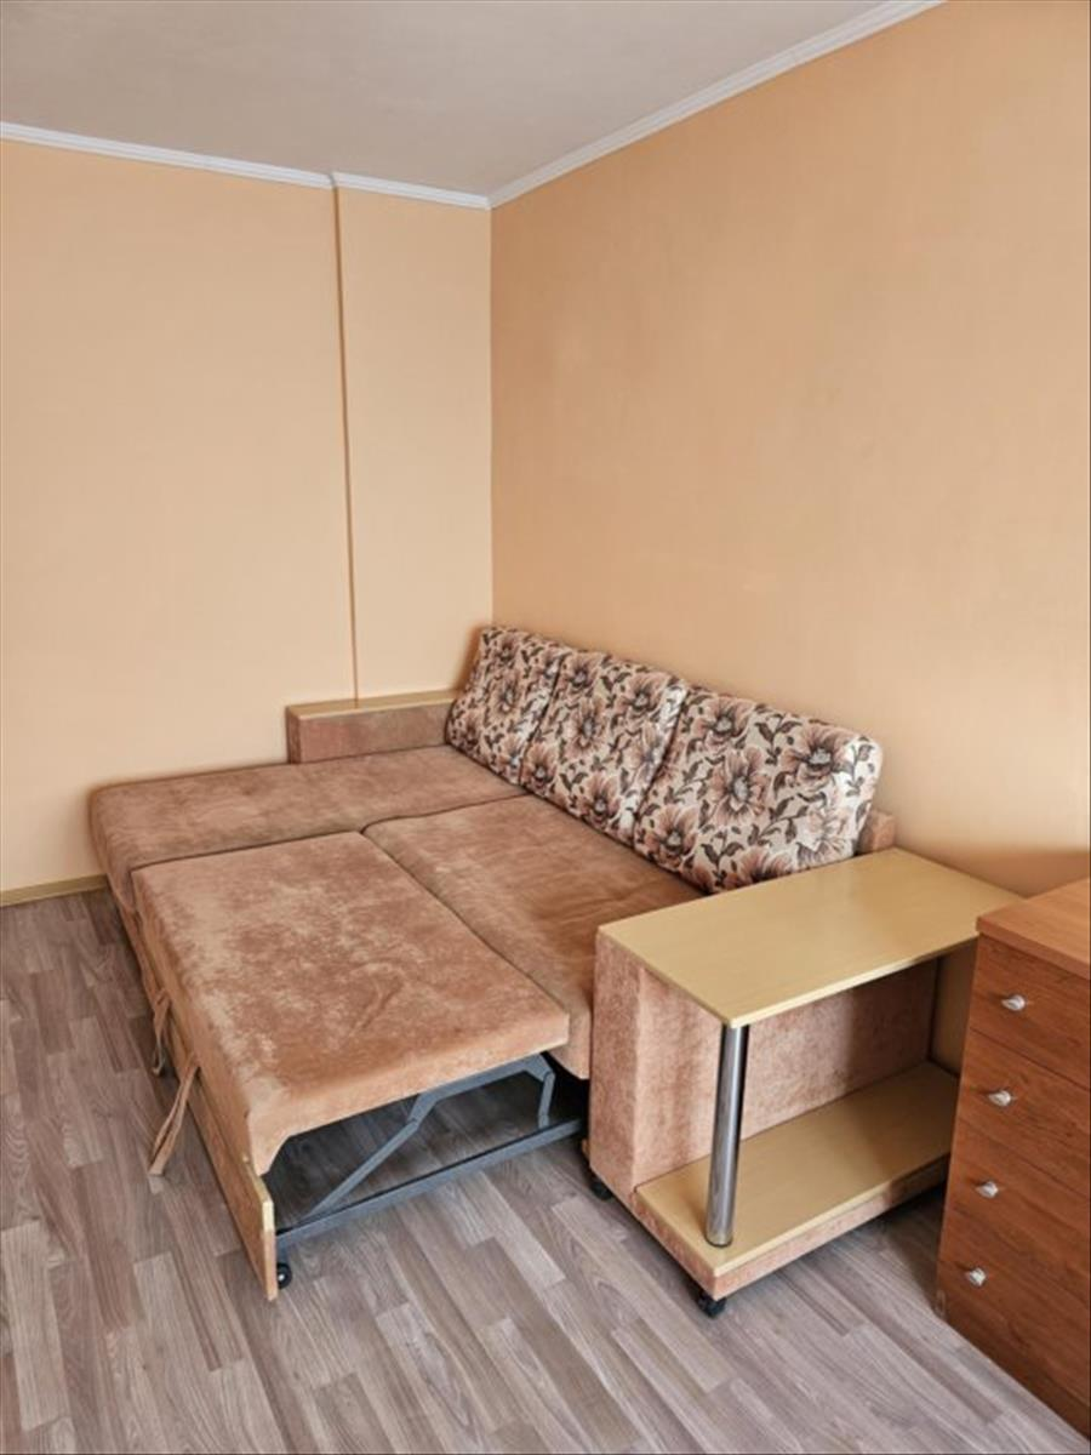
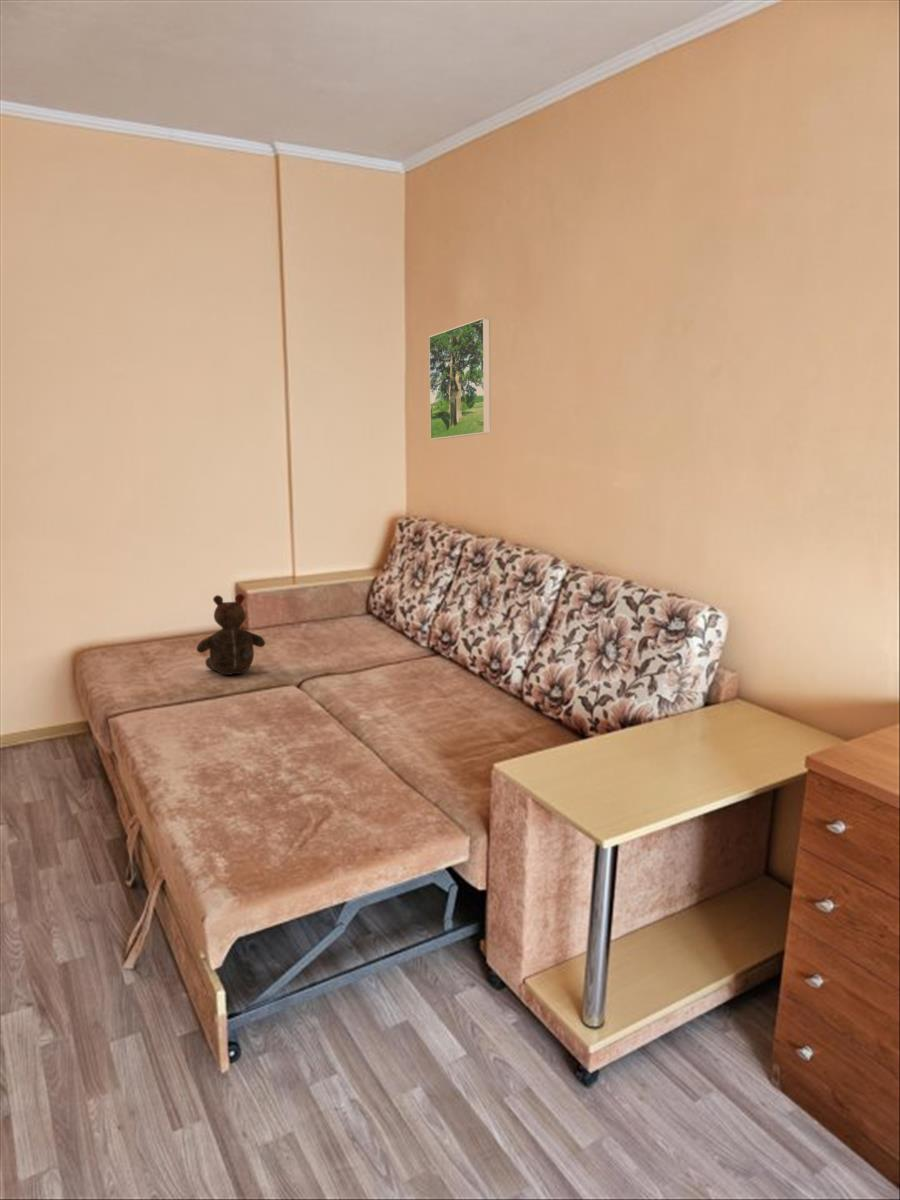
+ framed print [428,317,492,441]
+ teddy bear [196,593,266,676]
